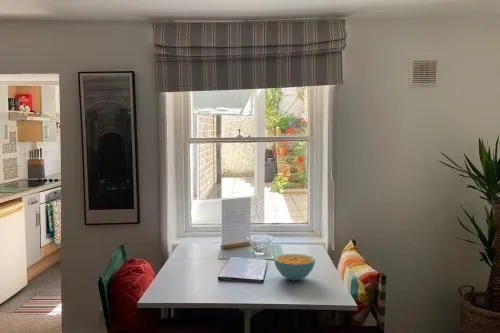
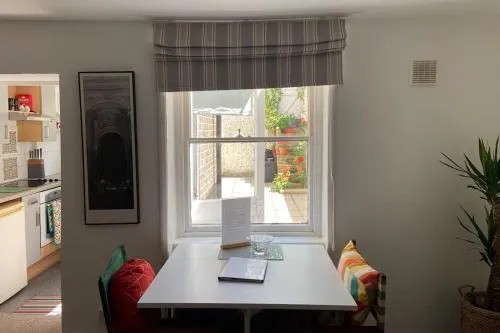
- cereal bowl [273,253,316,282]
